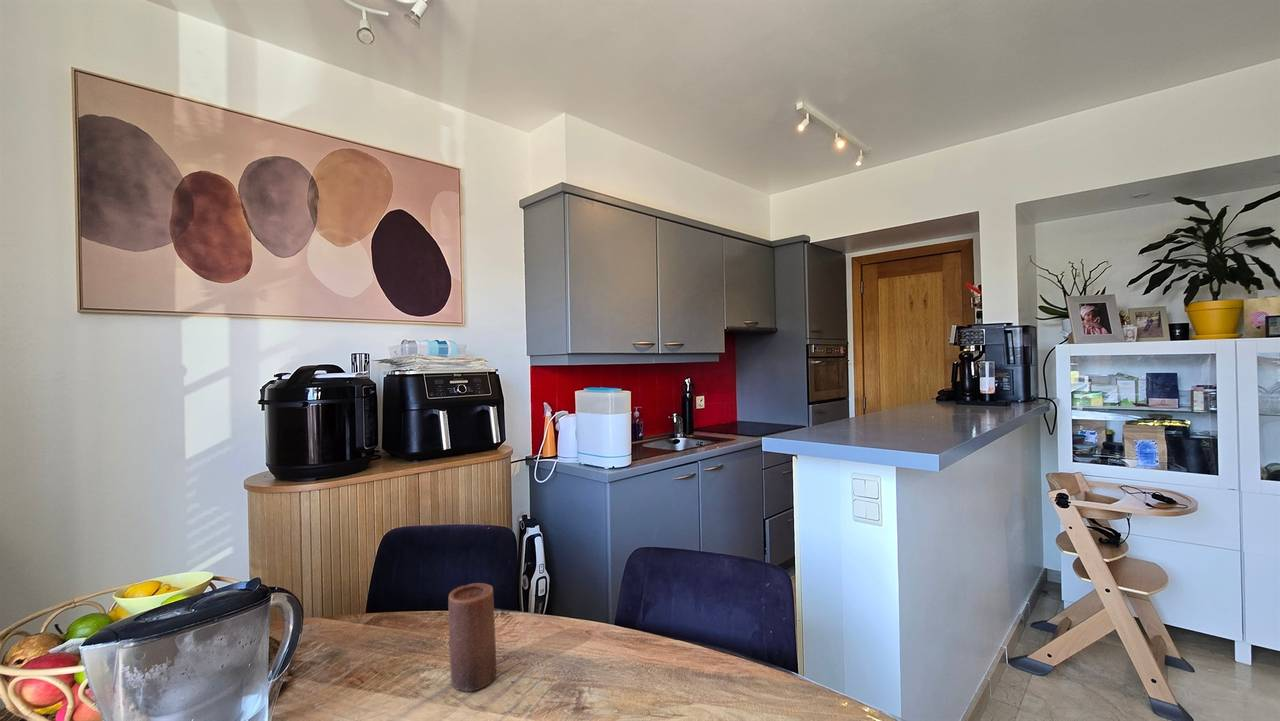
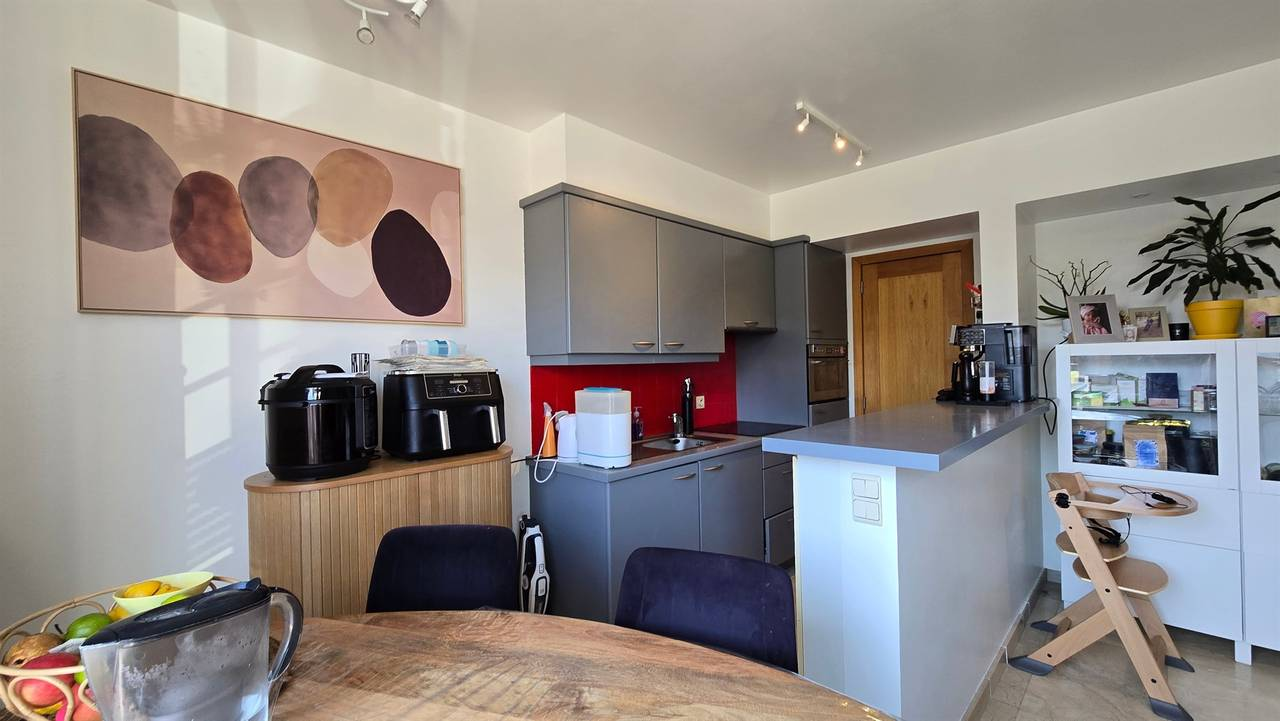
- candle [447,582,497,692]
